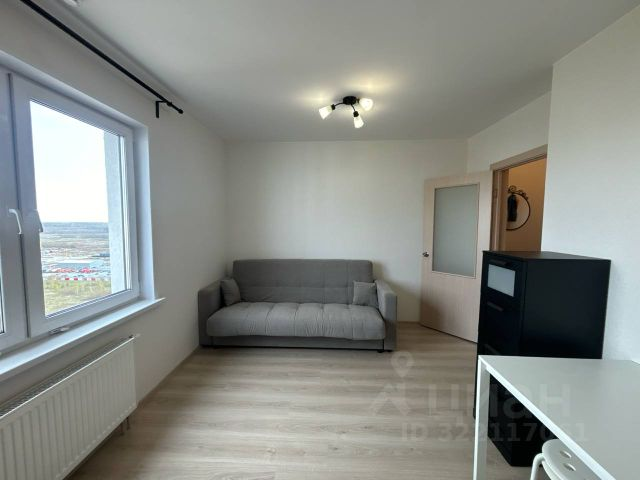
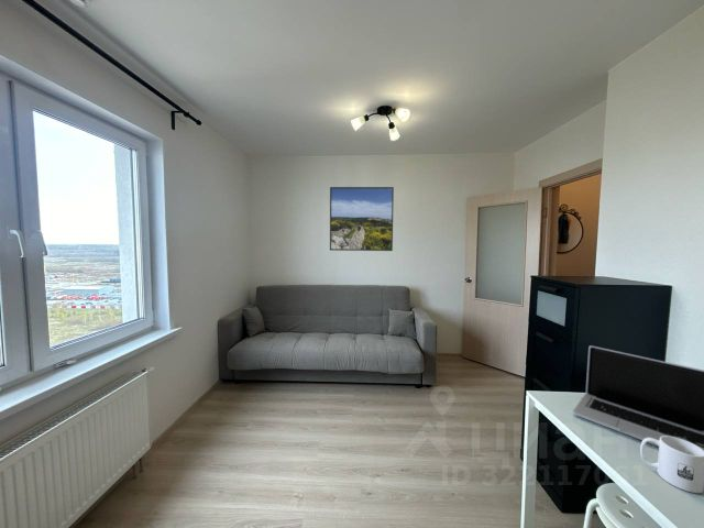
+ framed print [329,186,395,252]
+ laptop [572,344,704,450]
+ mug [639,436,704,494]
